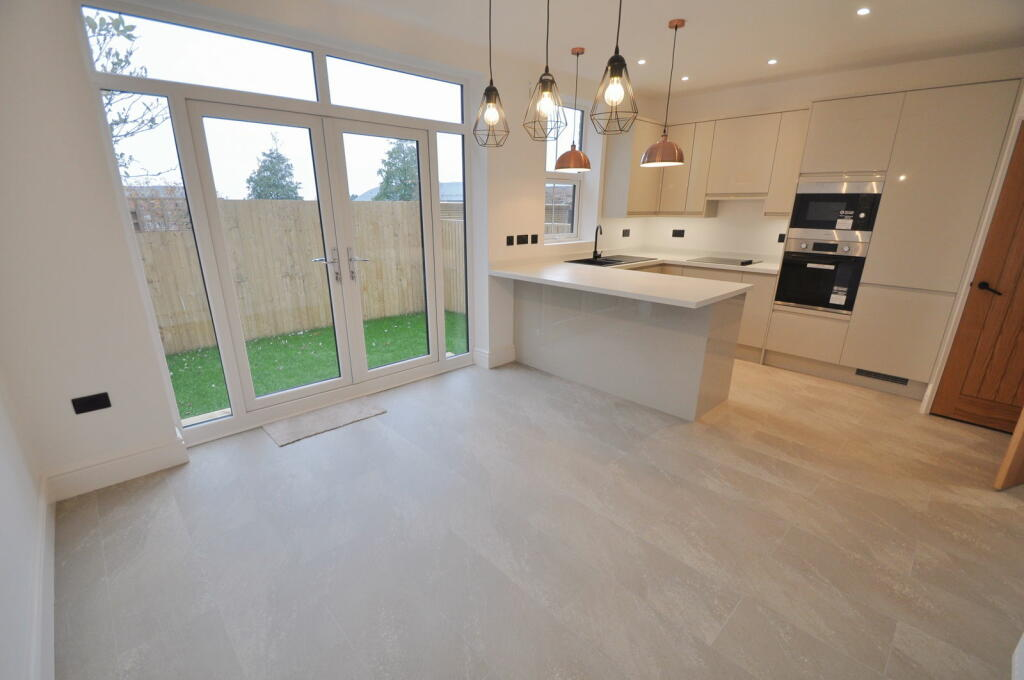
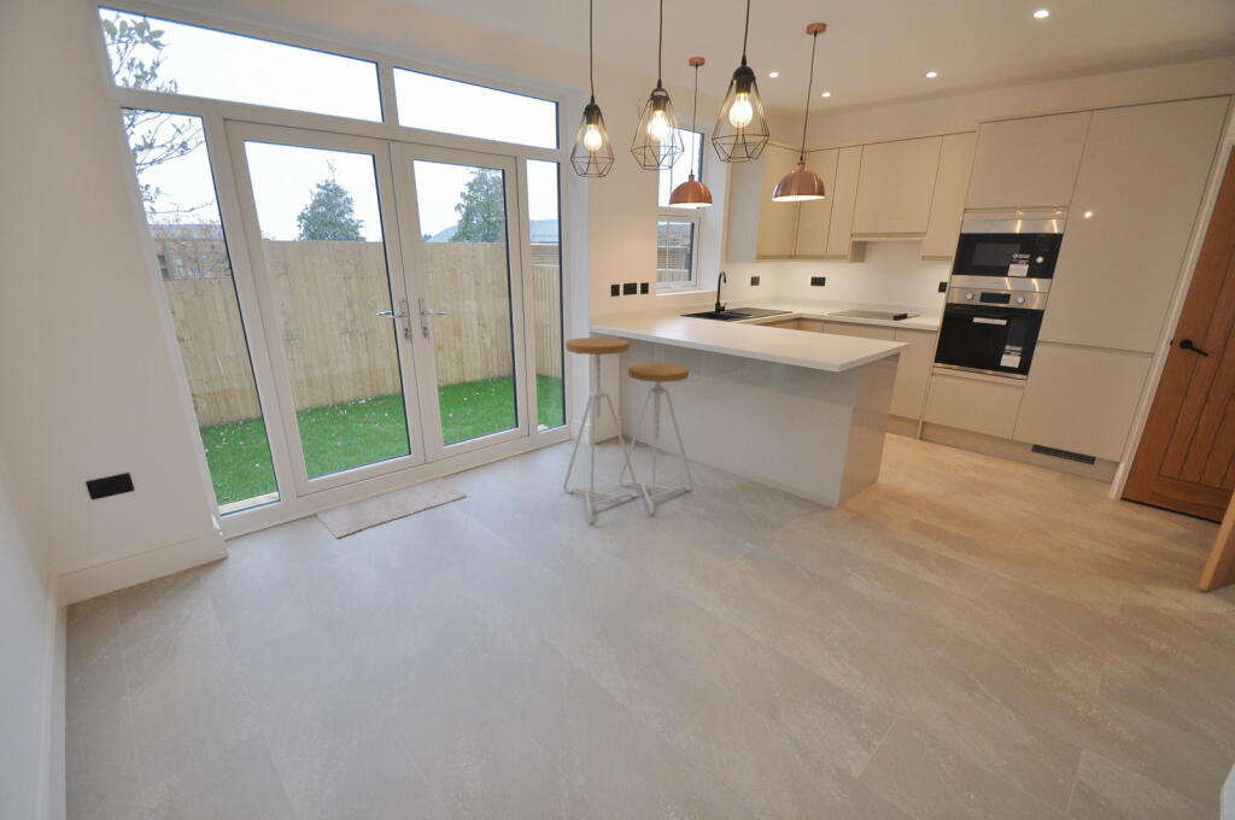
+ bar stool [562,336,693,525]
